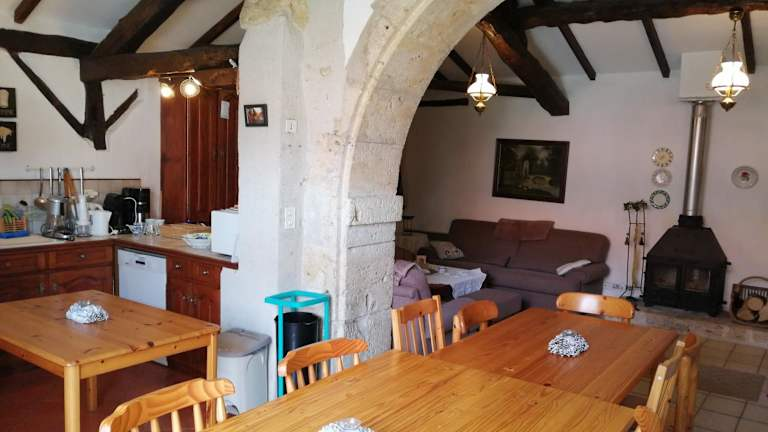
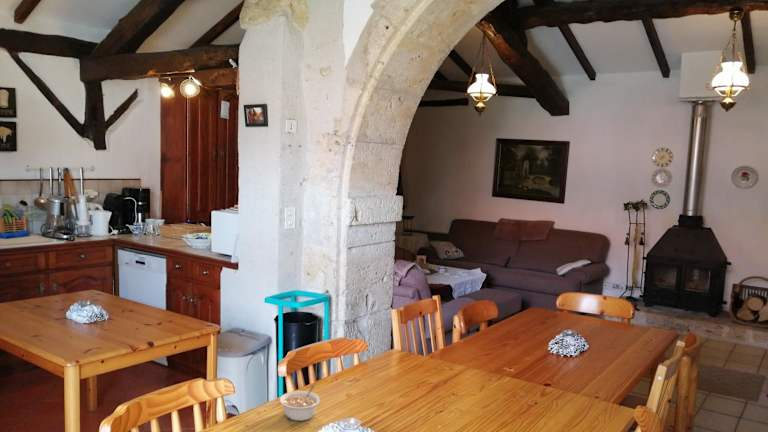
+ legume [279,385,322,422]
